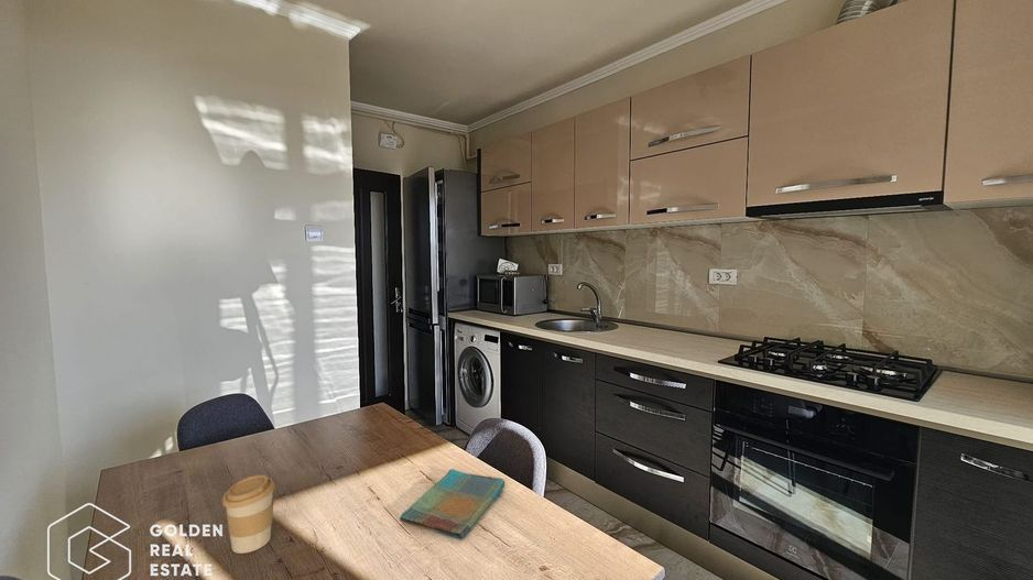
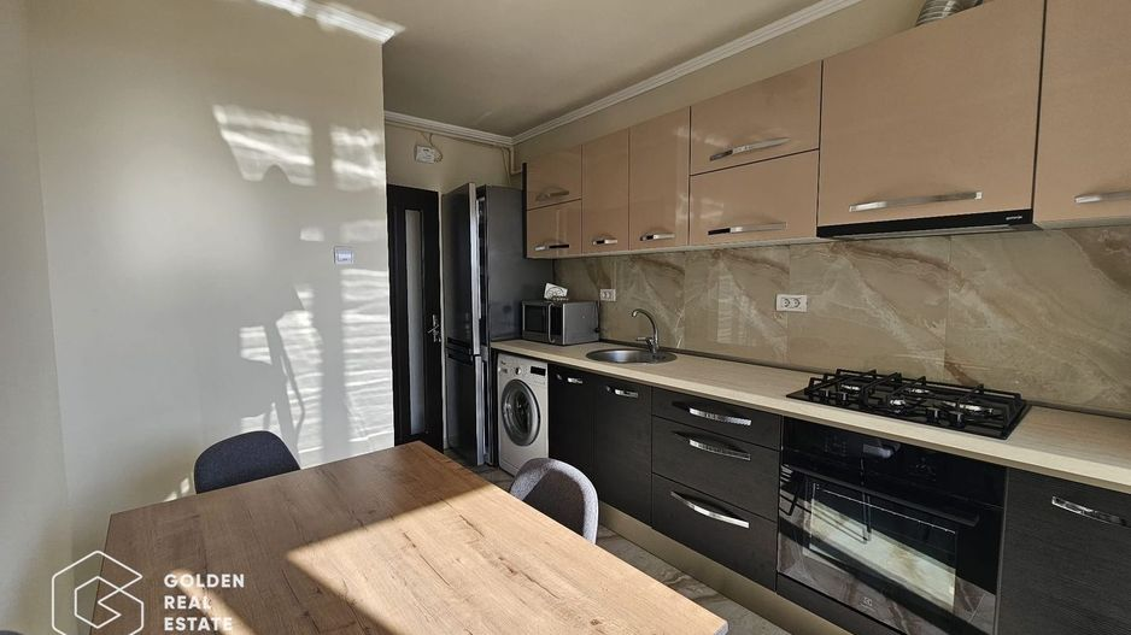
- coffee cup [221,474,276,555]
- dish towel [399,468,505,540]
